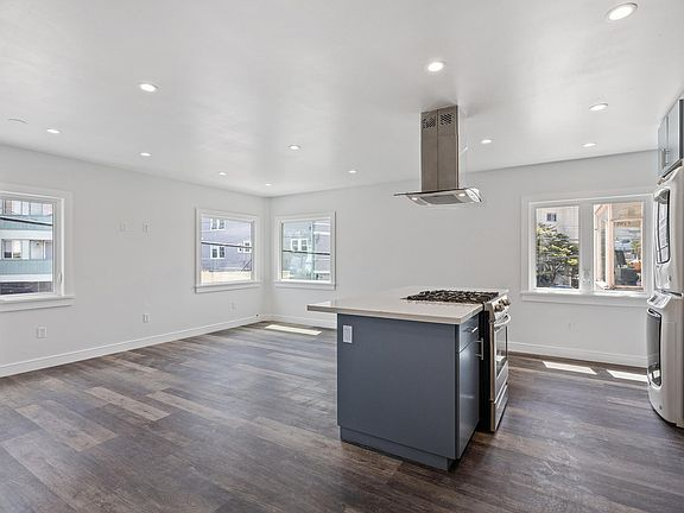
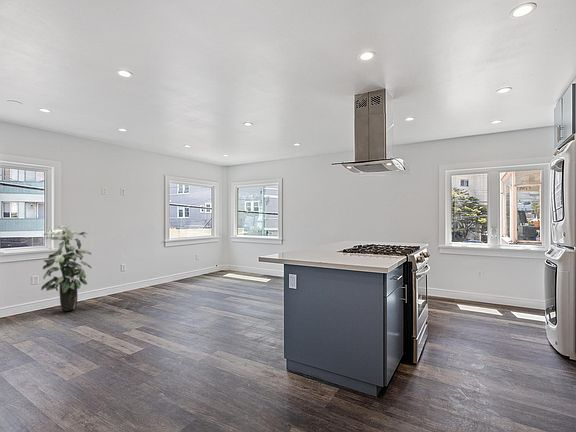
+ indoor plant [40,225,93,312]
